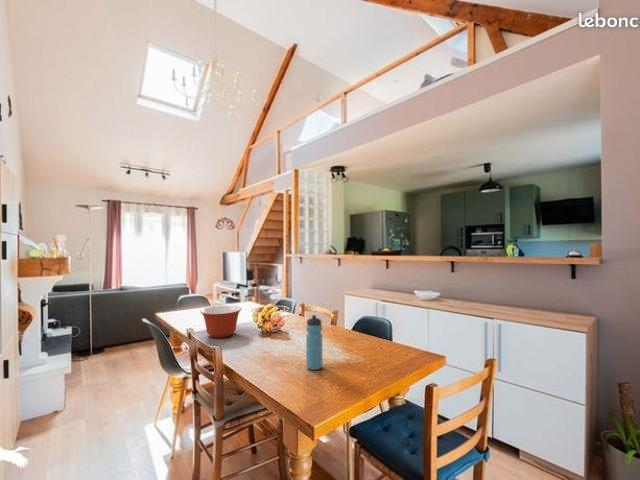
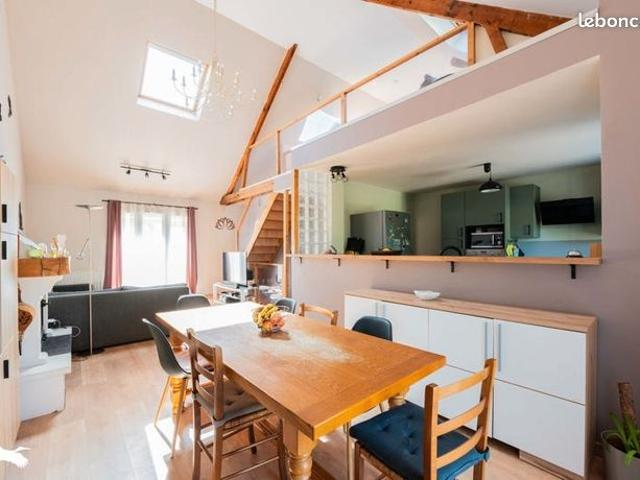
- water bottle [305,314,323,371]
- mixing bowl [199,304,243,339]
